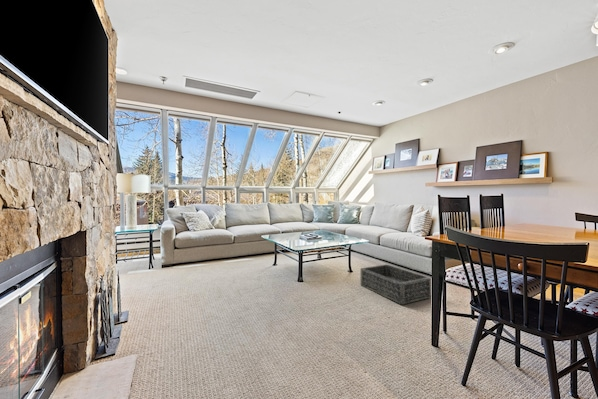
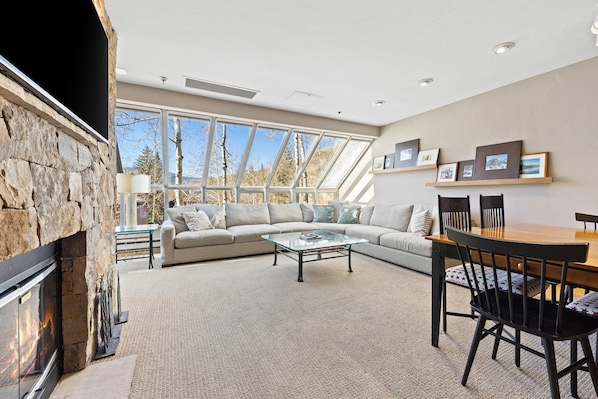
- basket [360,263,432,305]
